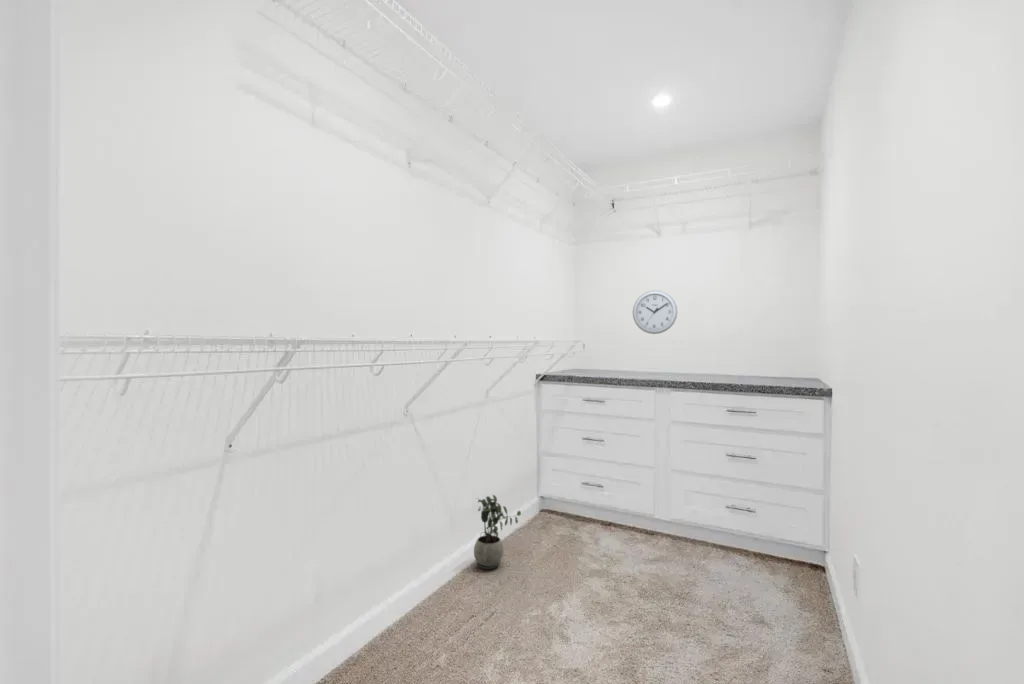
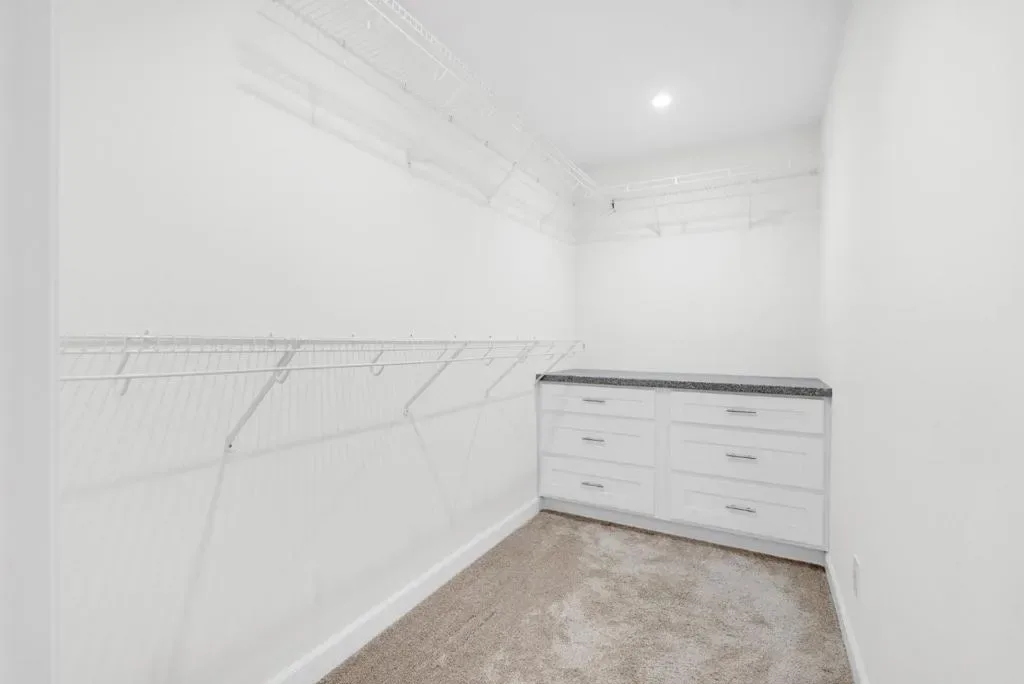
- potted plant [473,494,522,570]
- wall clock [632,289,678,335]
